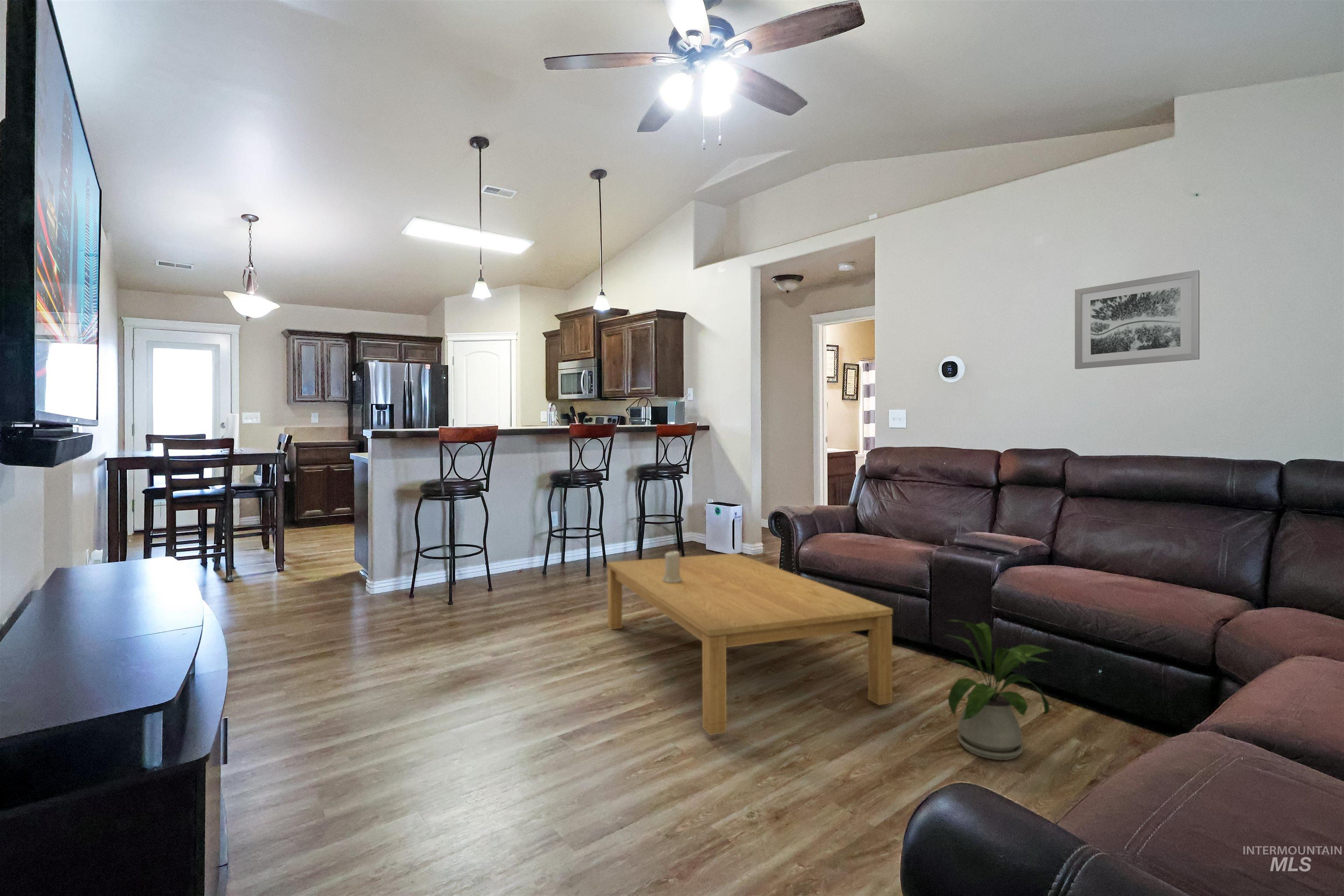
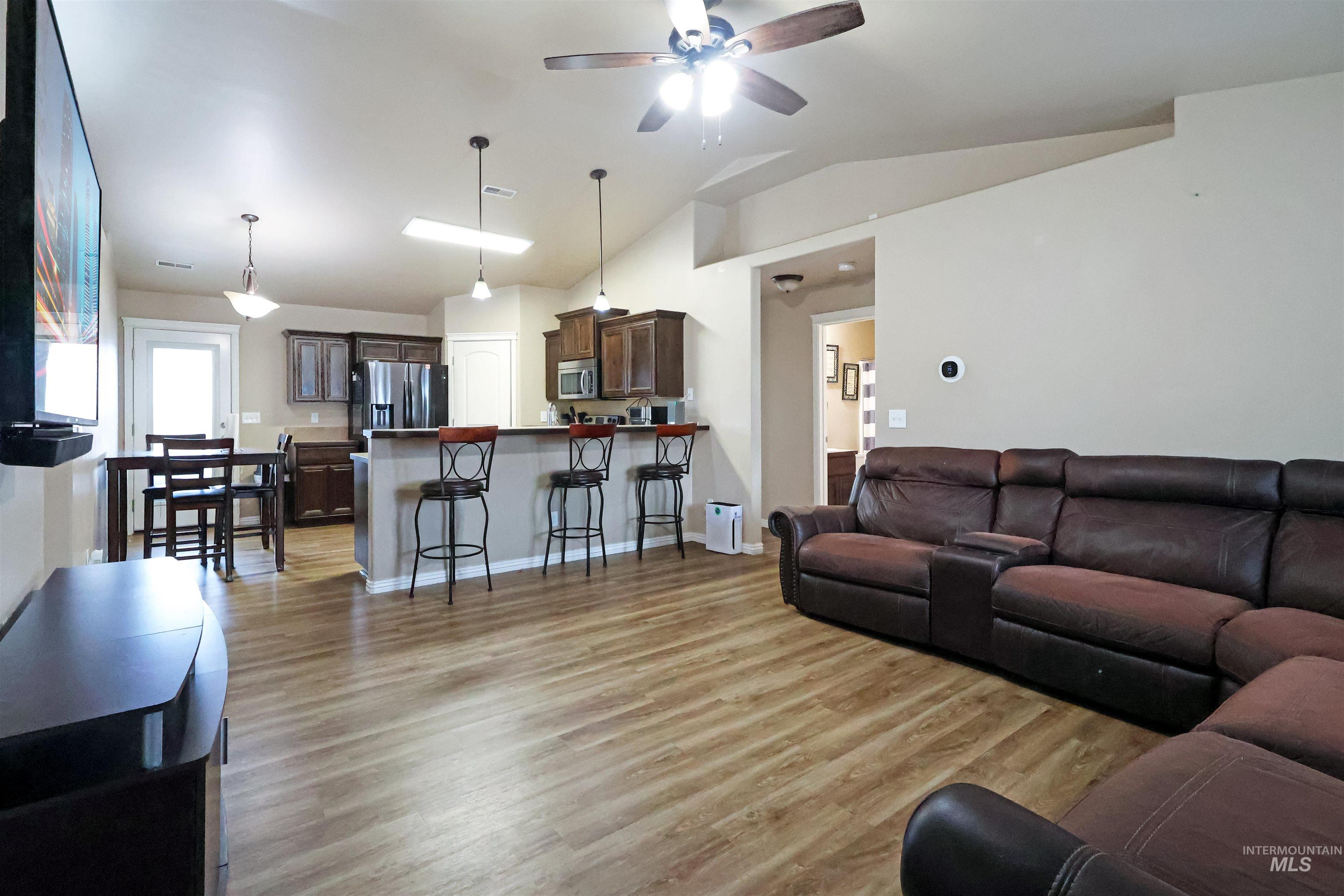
- coffee table [606,553,893,736]
- candle [663,549,682,583]
- house plant [937,620,1054,760]
- wall art [1074,269,1200,370]
